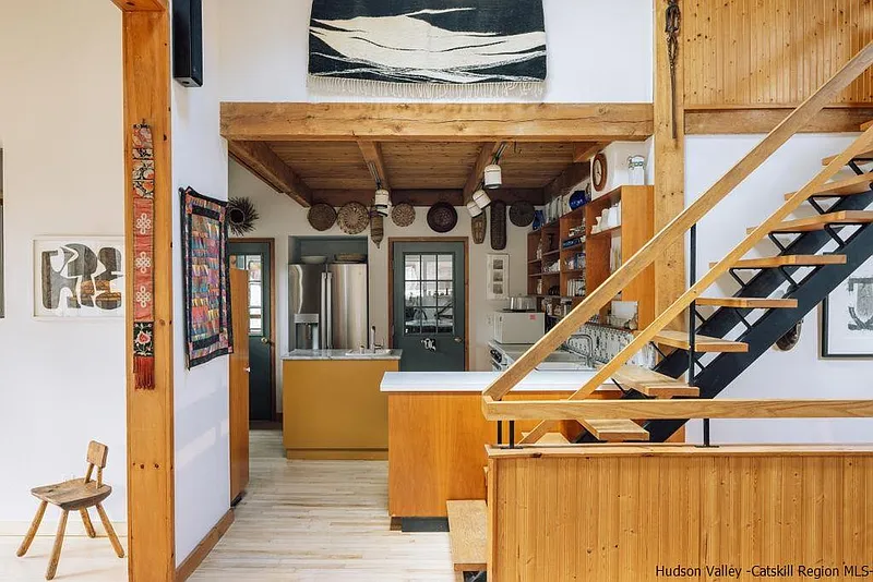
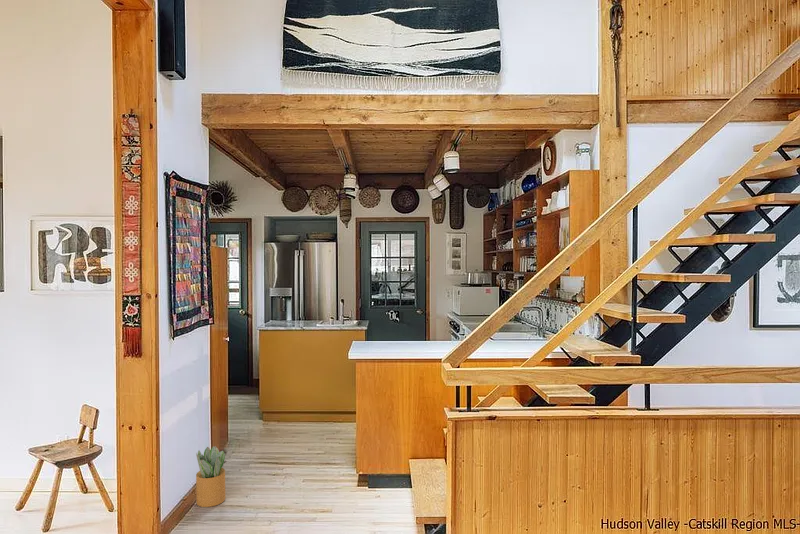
+ potted plant [195,445,226,508]
